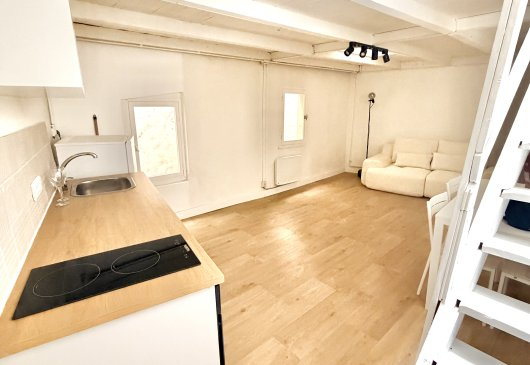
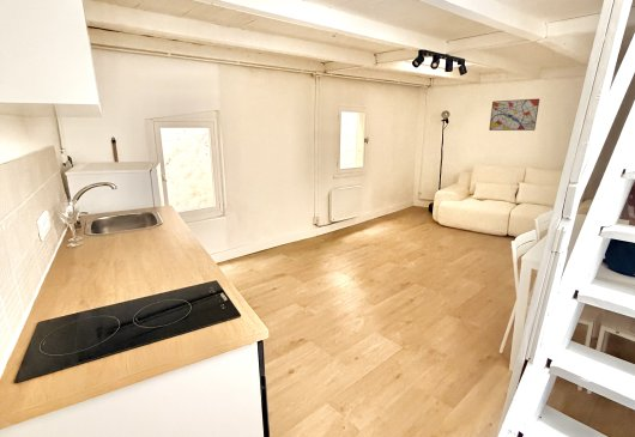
+ wall art [488,98,540,132]
